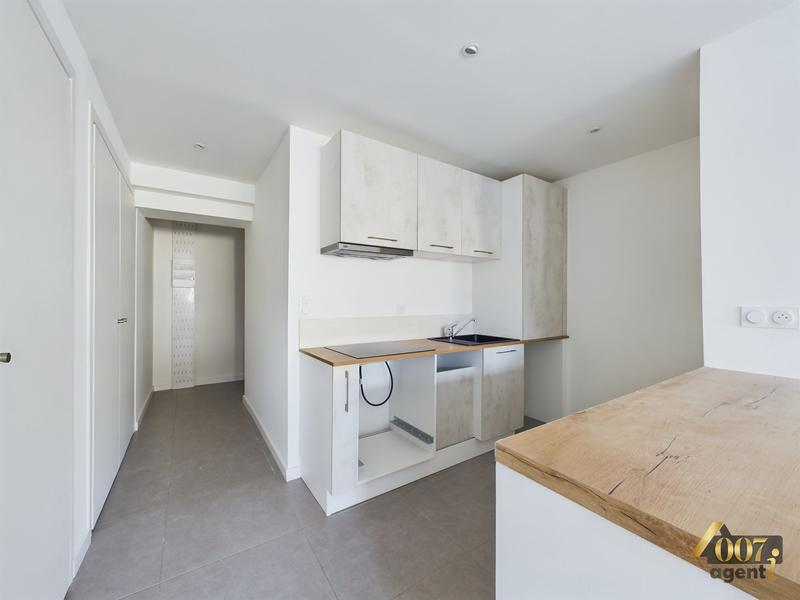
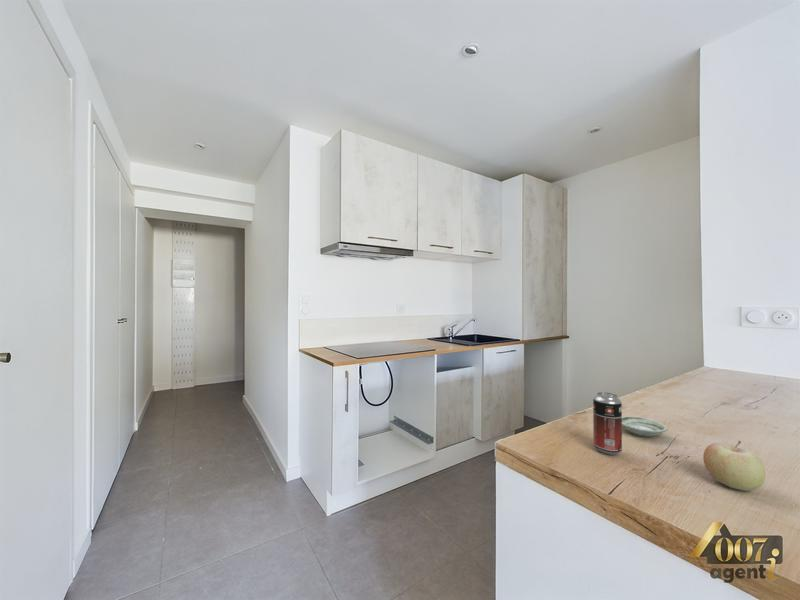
+ saucer [622,415,668,438]
+ beverage can [592,391,623,456]
+ fruit [702,440,766,492]
